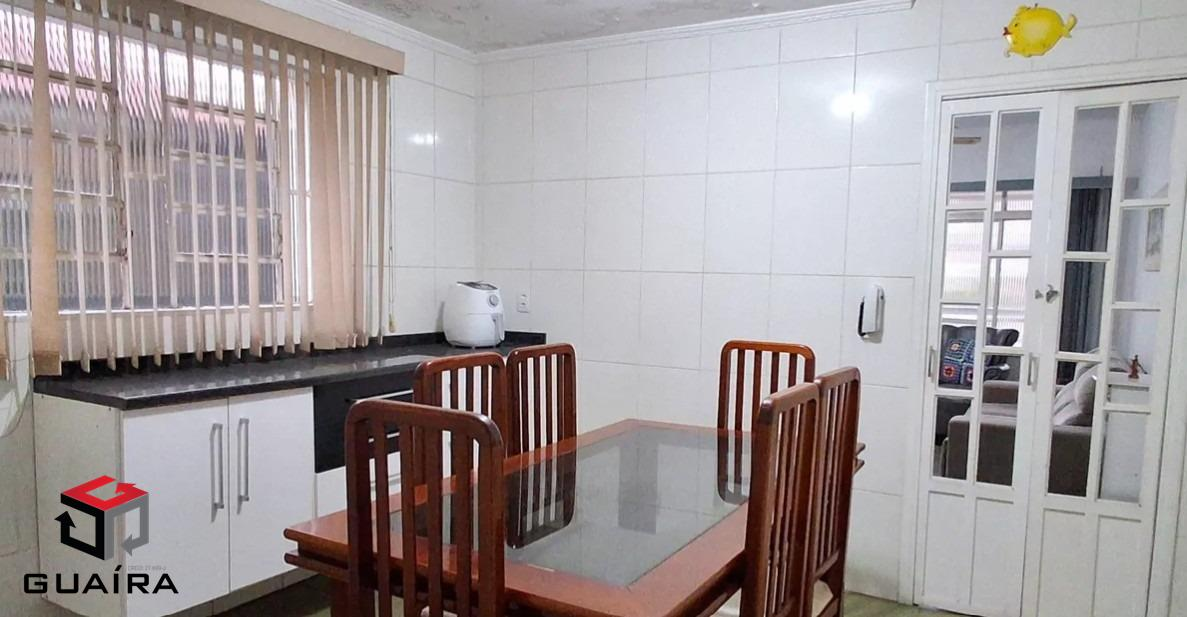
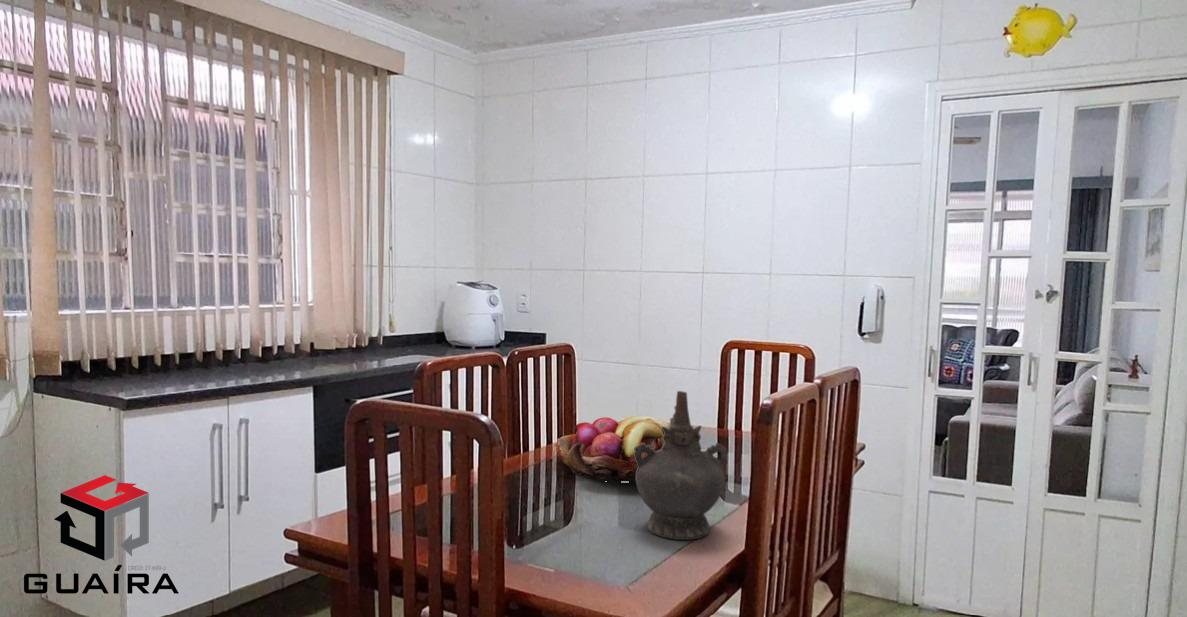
+ ceremonial vessel [634,390,728,541]
+ fruit basket [554,415,670,484]
